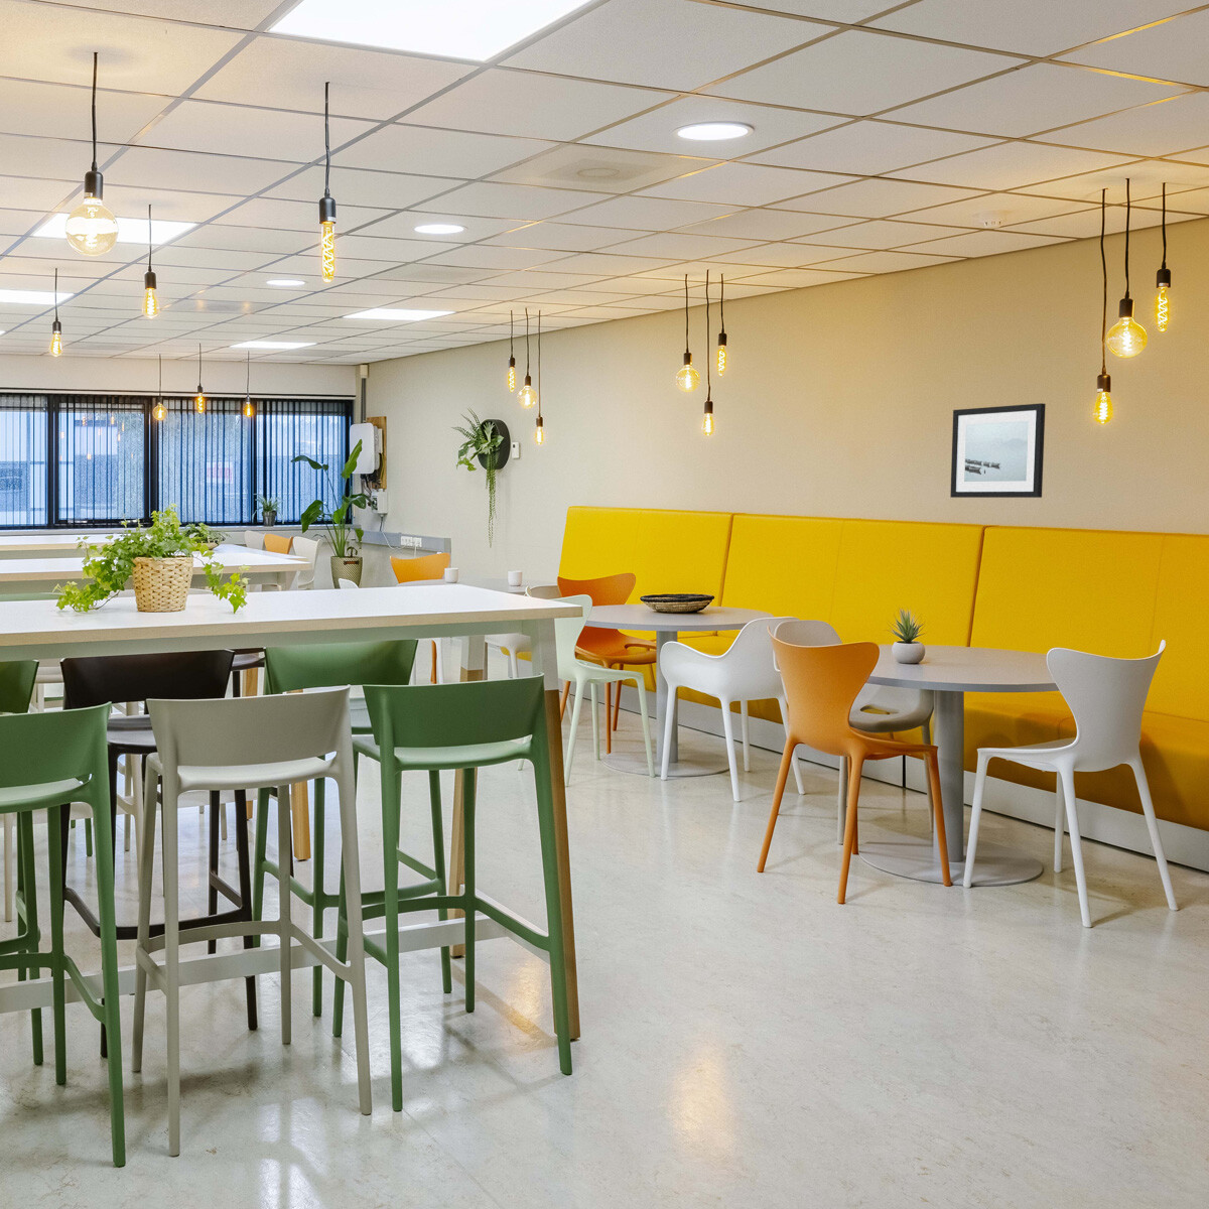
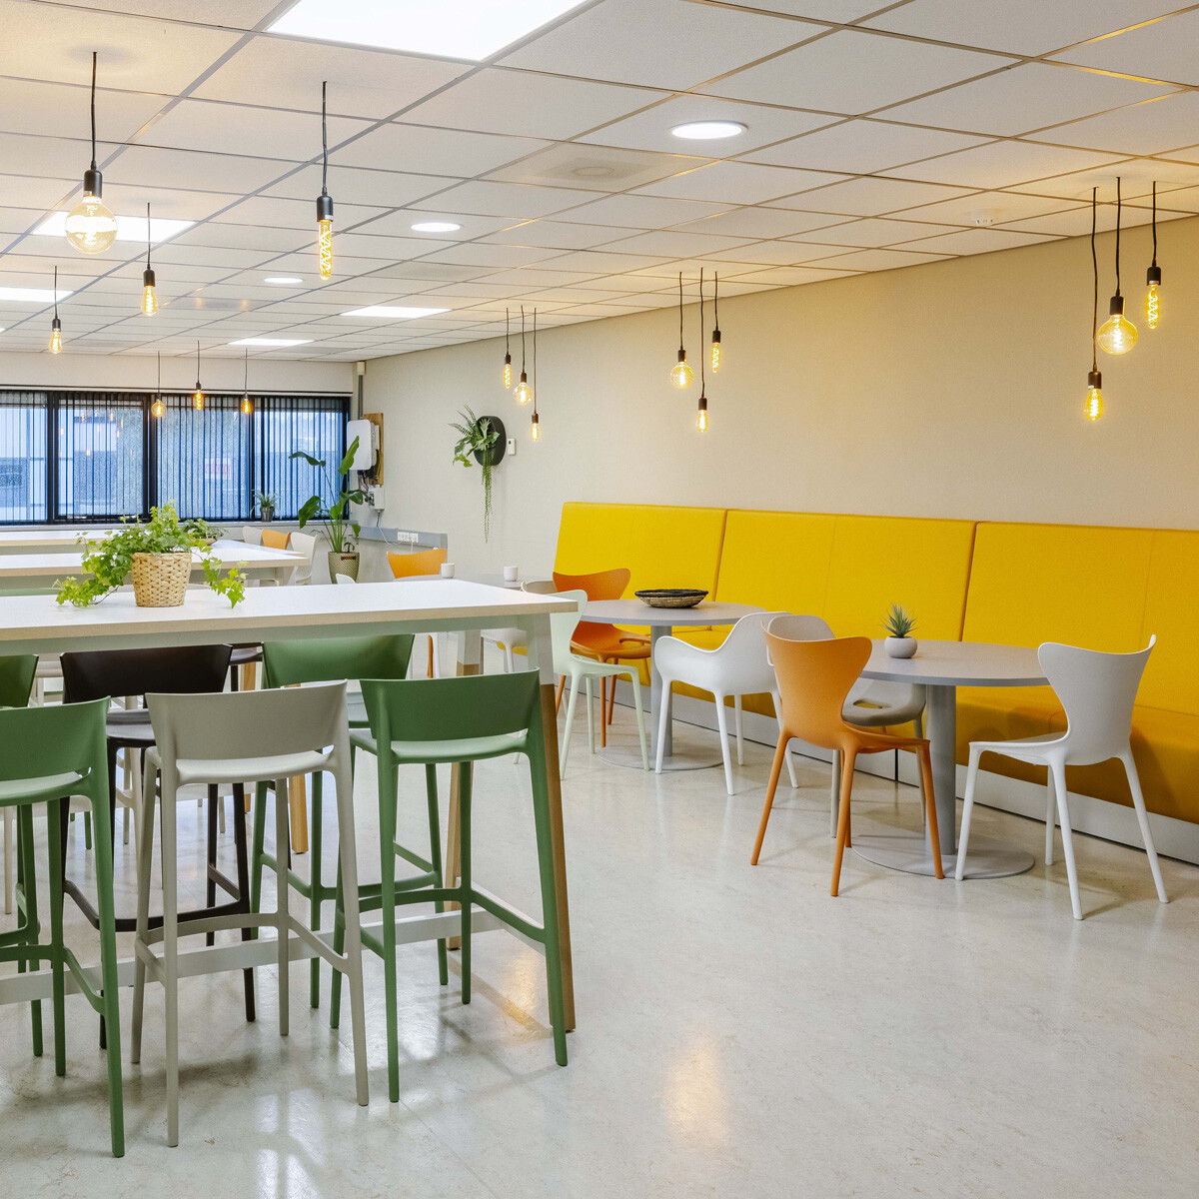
- wall art [949,402,1046,498]
